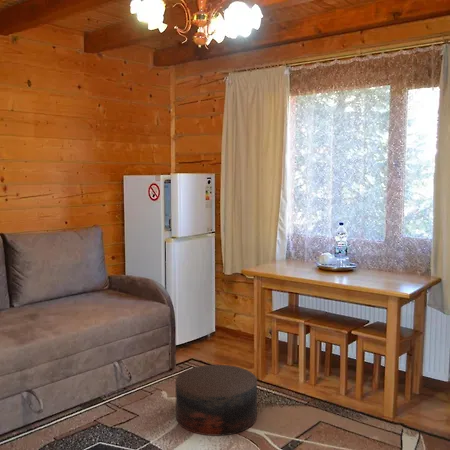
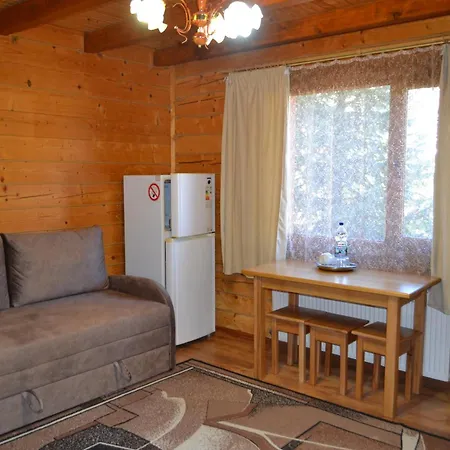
- stool [175,364,258,437]
